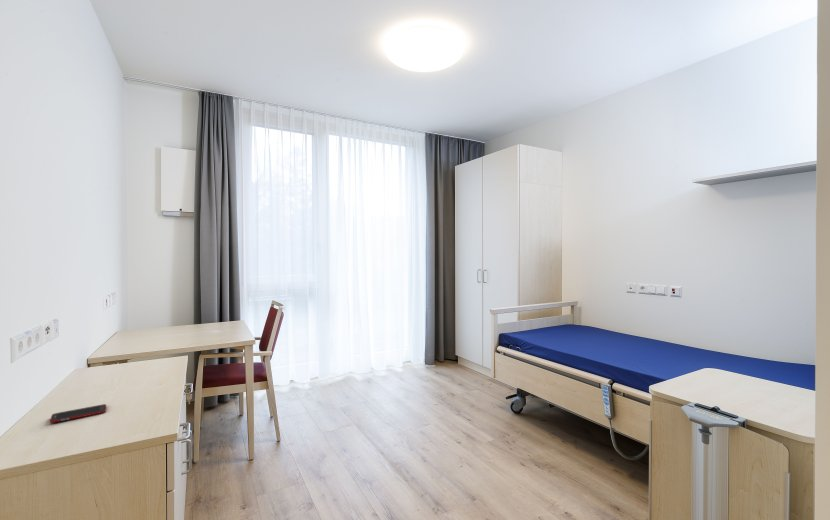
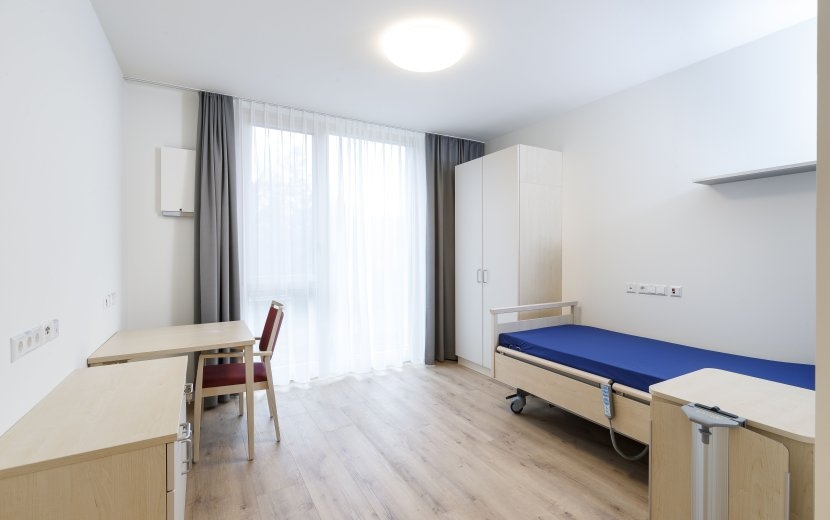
- cell phone [49,403,107,424]
